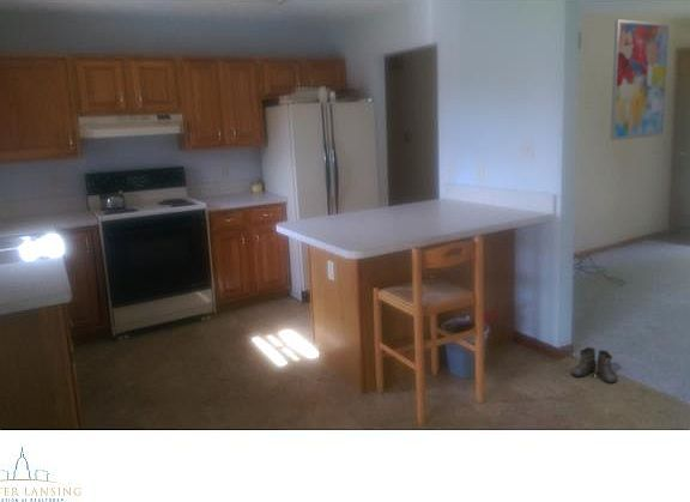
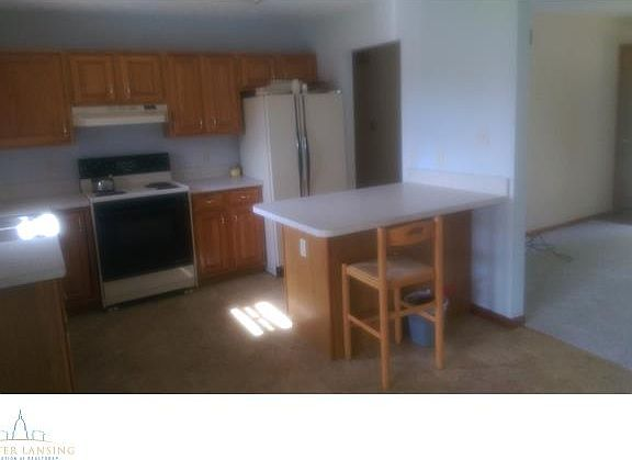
- boots [570,346,619,385]
- wall art [609,18,671,141]
